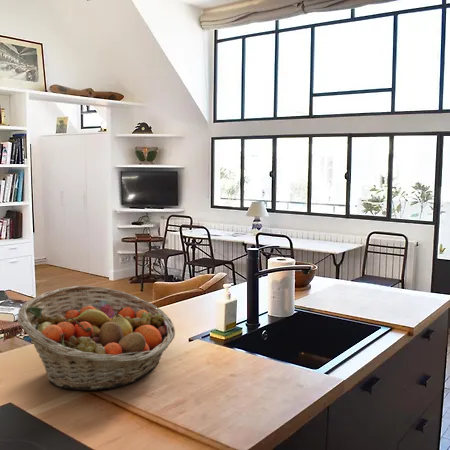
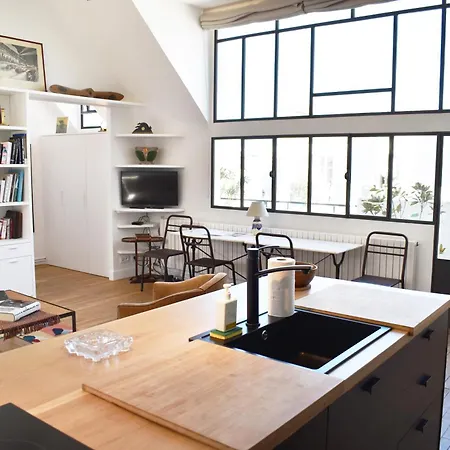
- fruit basket [17,285,176,391]
